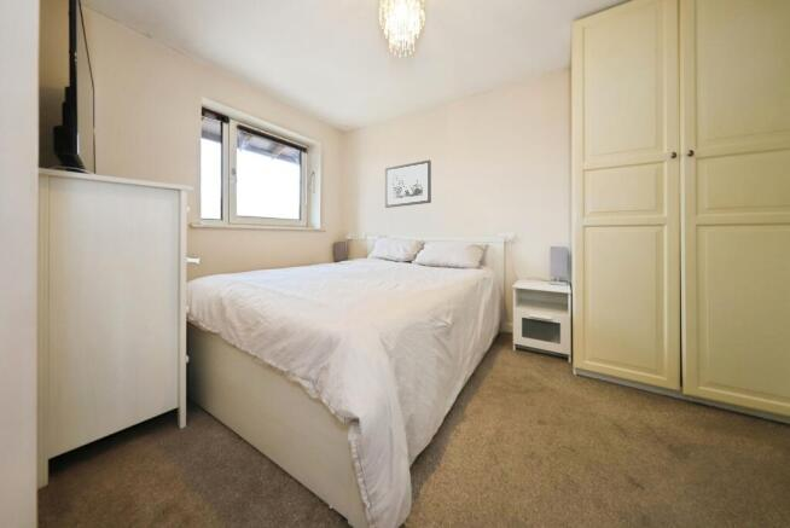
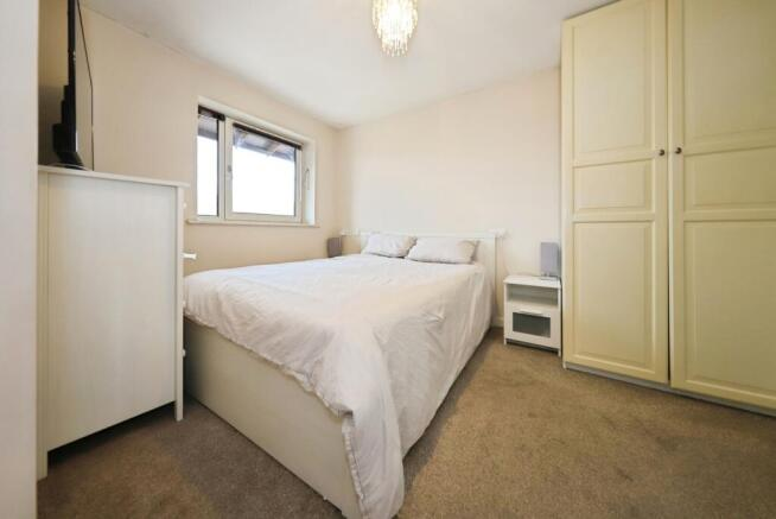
- wall art [384,158,432,209]
